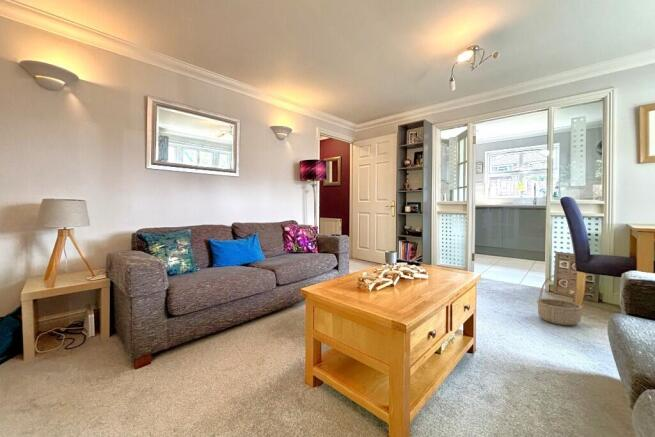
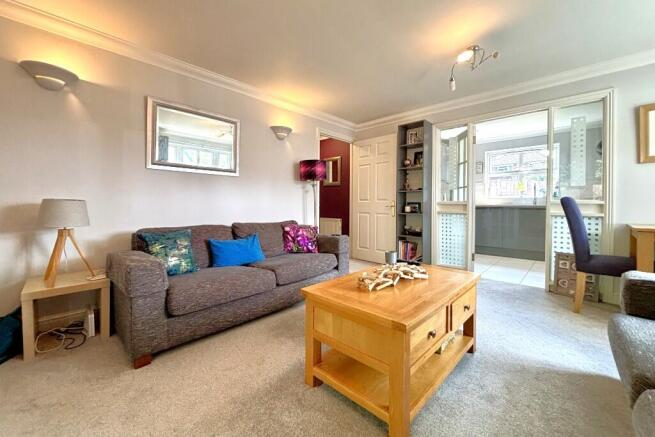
- basket [536,273,583,326]
